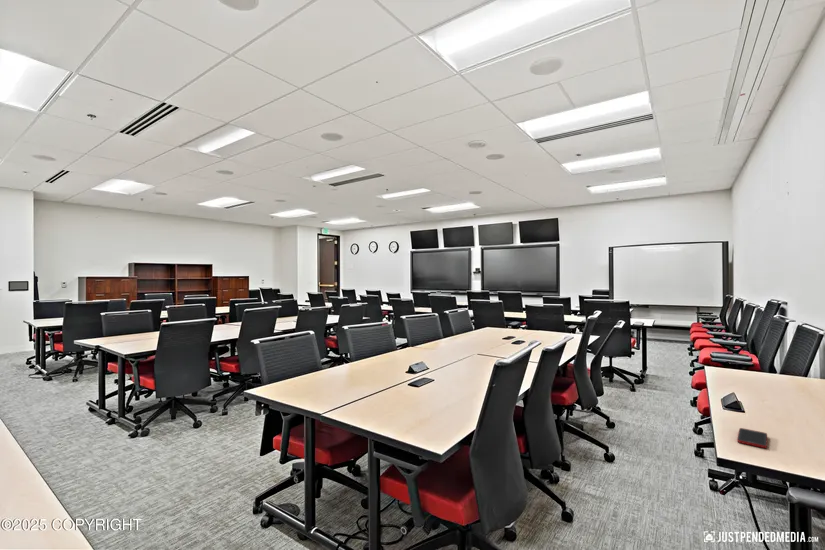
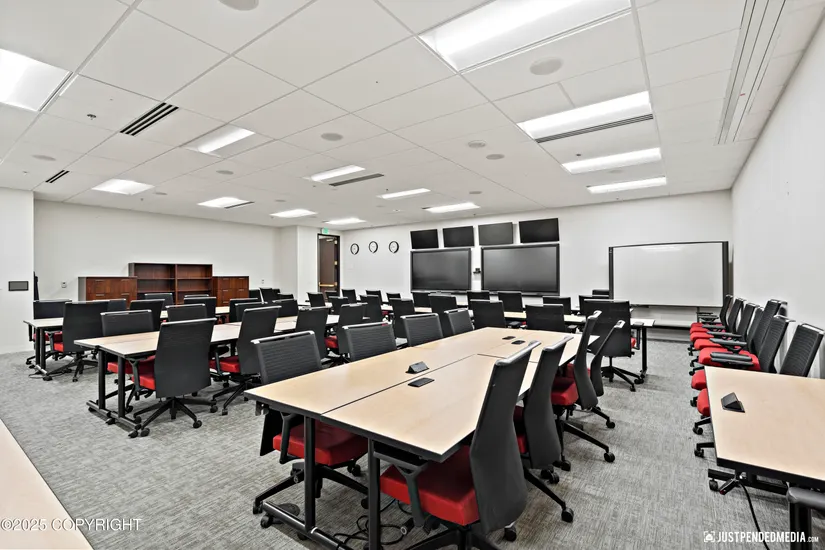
- cell phone [736,427,768,449]
